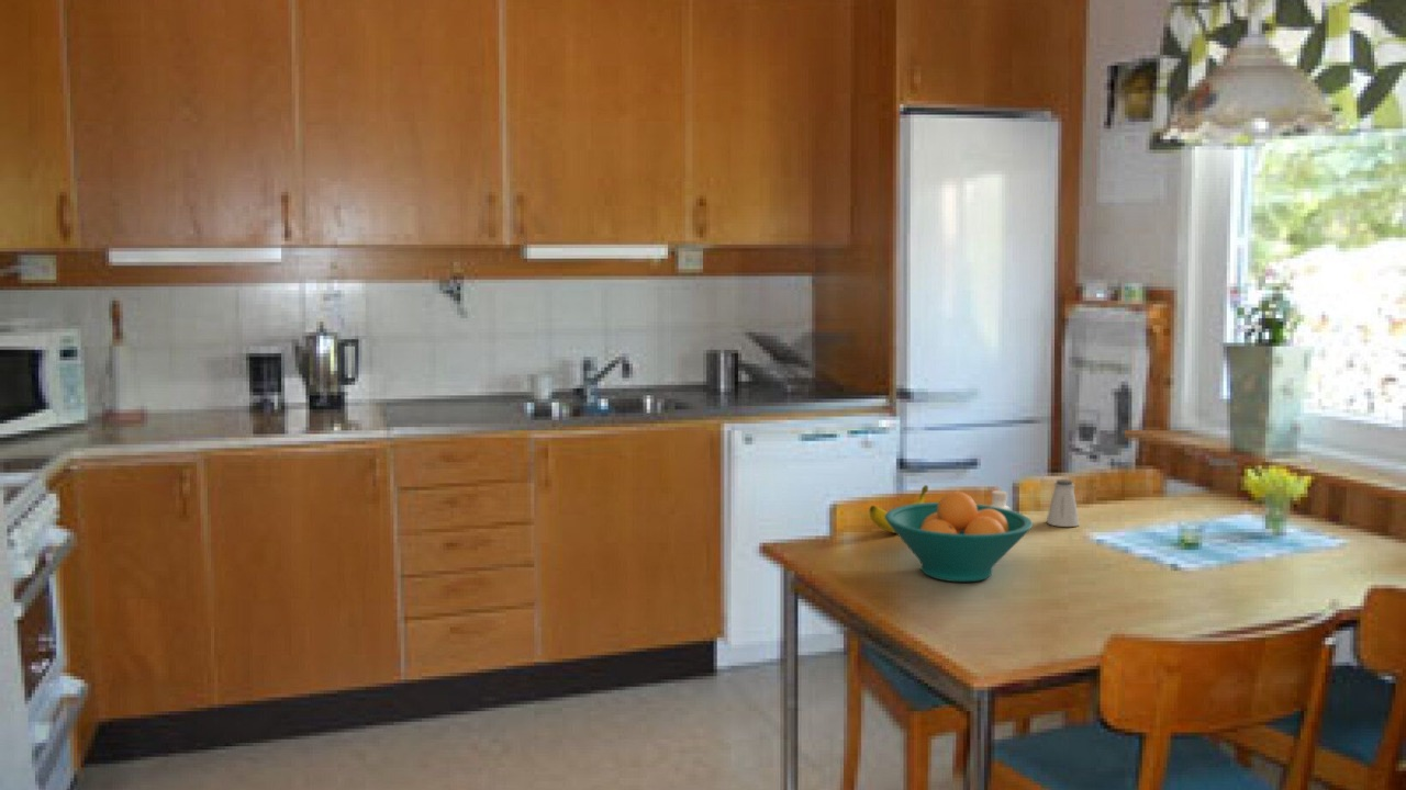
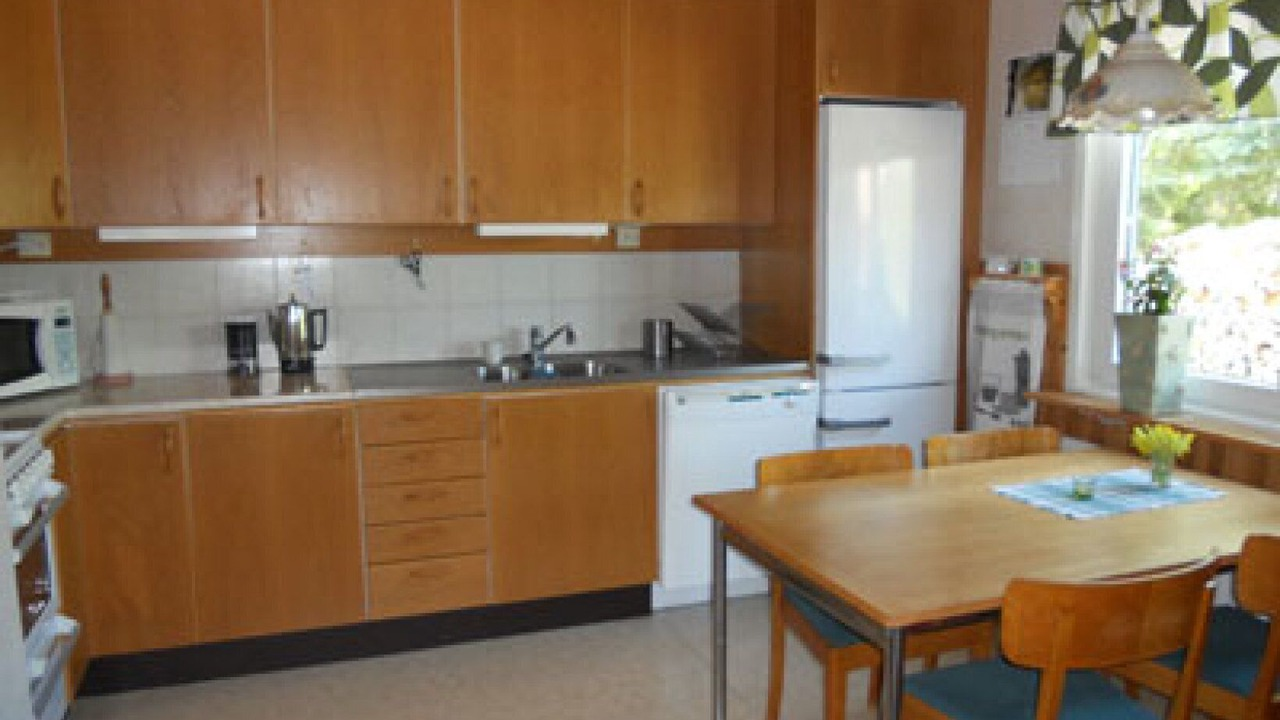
- pepper shaker [989,489,1012,510]
- saltshaker [1046,478,1081,528]
- banana [869,484,929,534]
- fruit bowl [885,490,1034,583]
